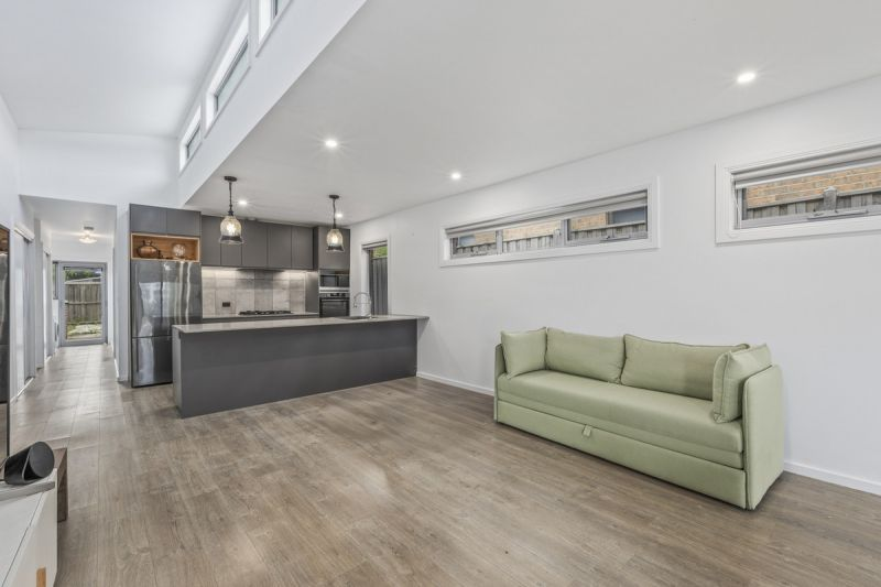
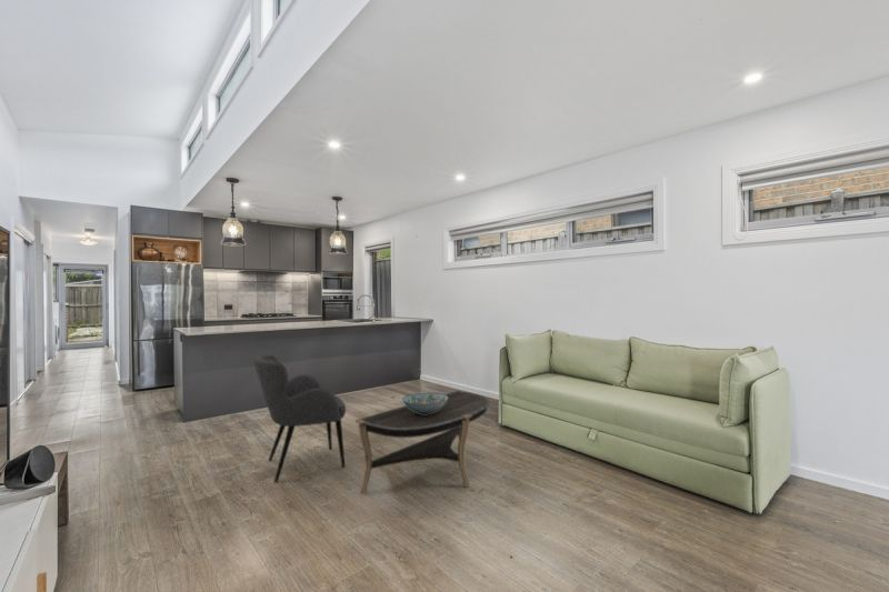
+ decorative bowl [401,392,448,414]
+ coffee table [354,389,492,496]
+ armchair [252,352,347,483]
